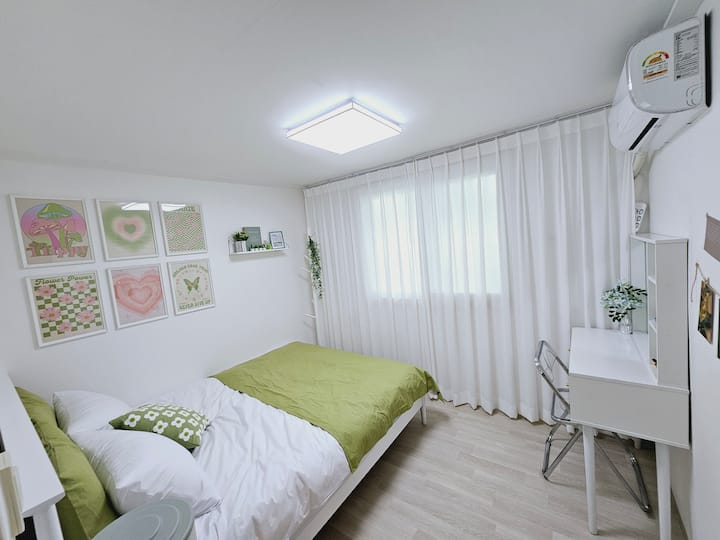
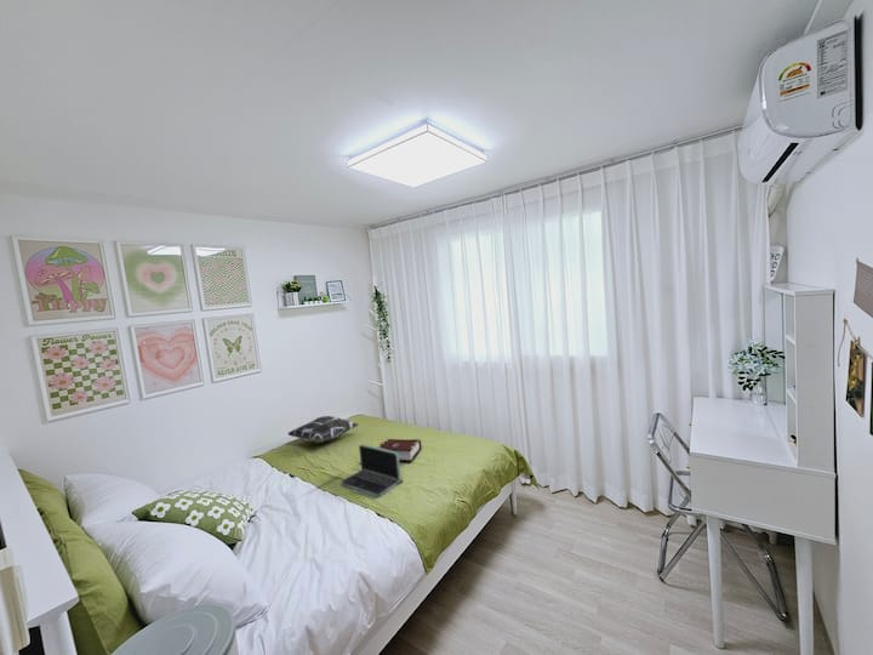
+ book [377,438,423,462]
+ laptop [340,443,404,499]
+ decorative pillow [287,415,359,444]
